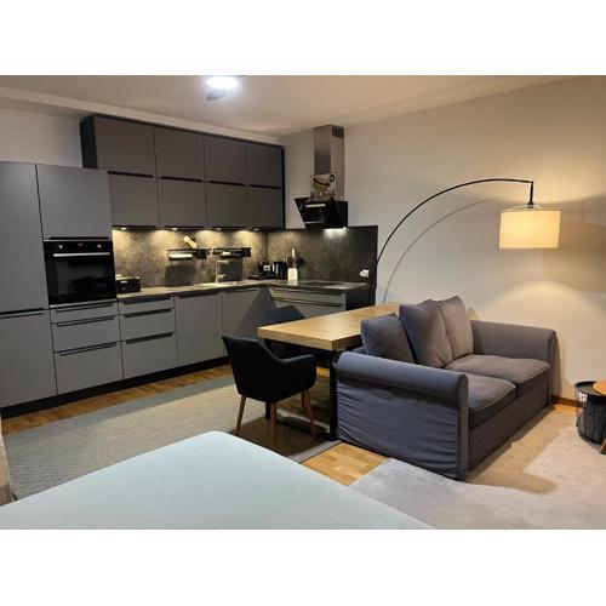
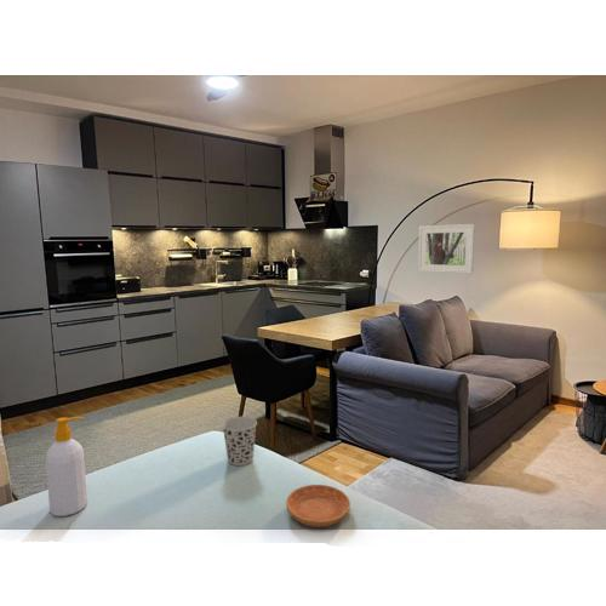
+ saucer [285,484,351,528]
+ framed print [417,223,476,275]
+ soap bottle [45,416,88,518]
+ cup [221,416,258,467]
